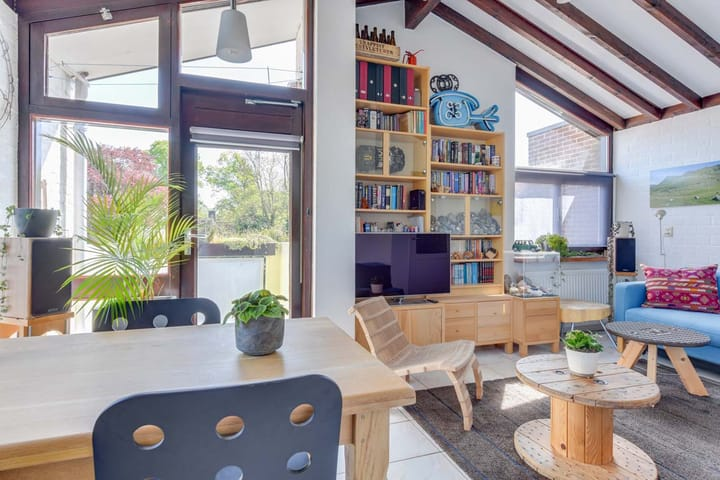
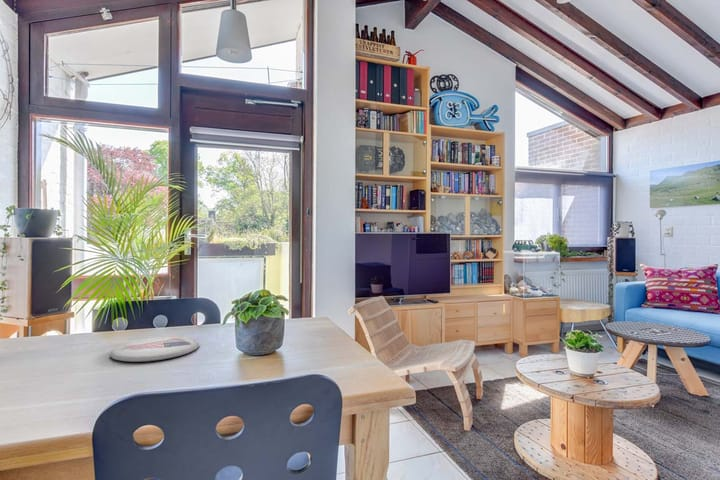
+ plate [109,335,200,363]
